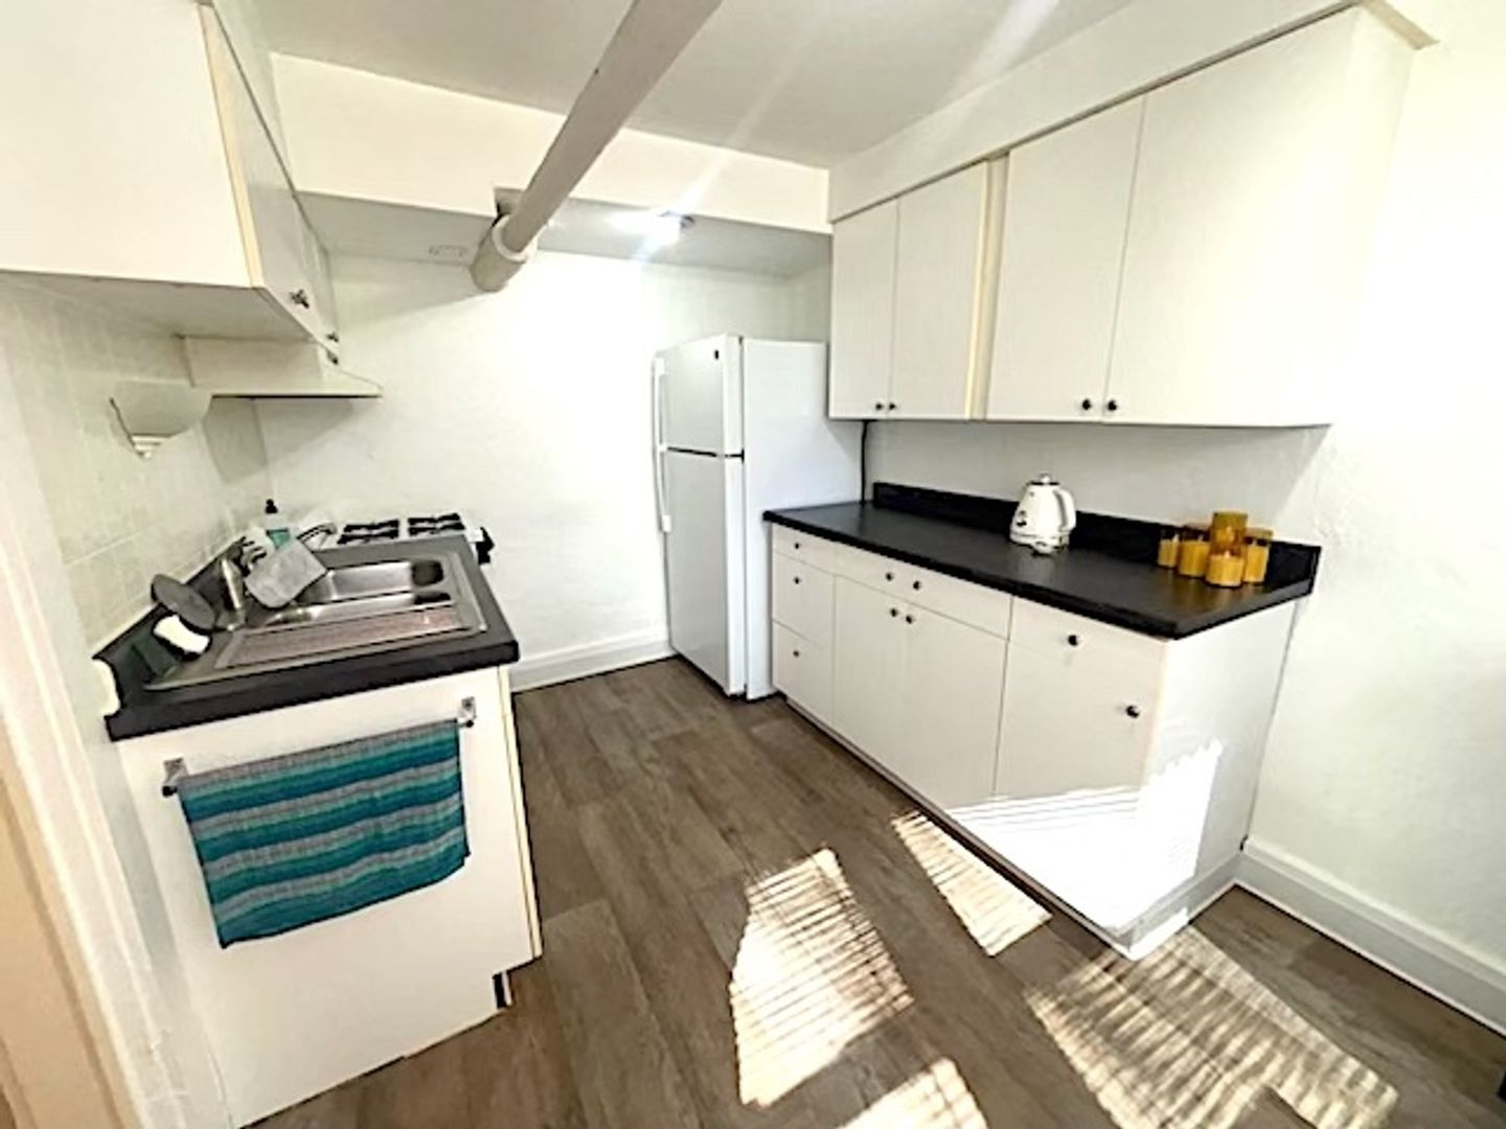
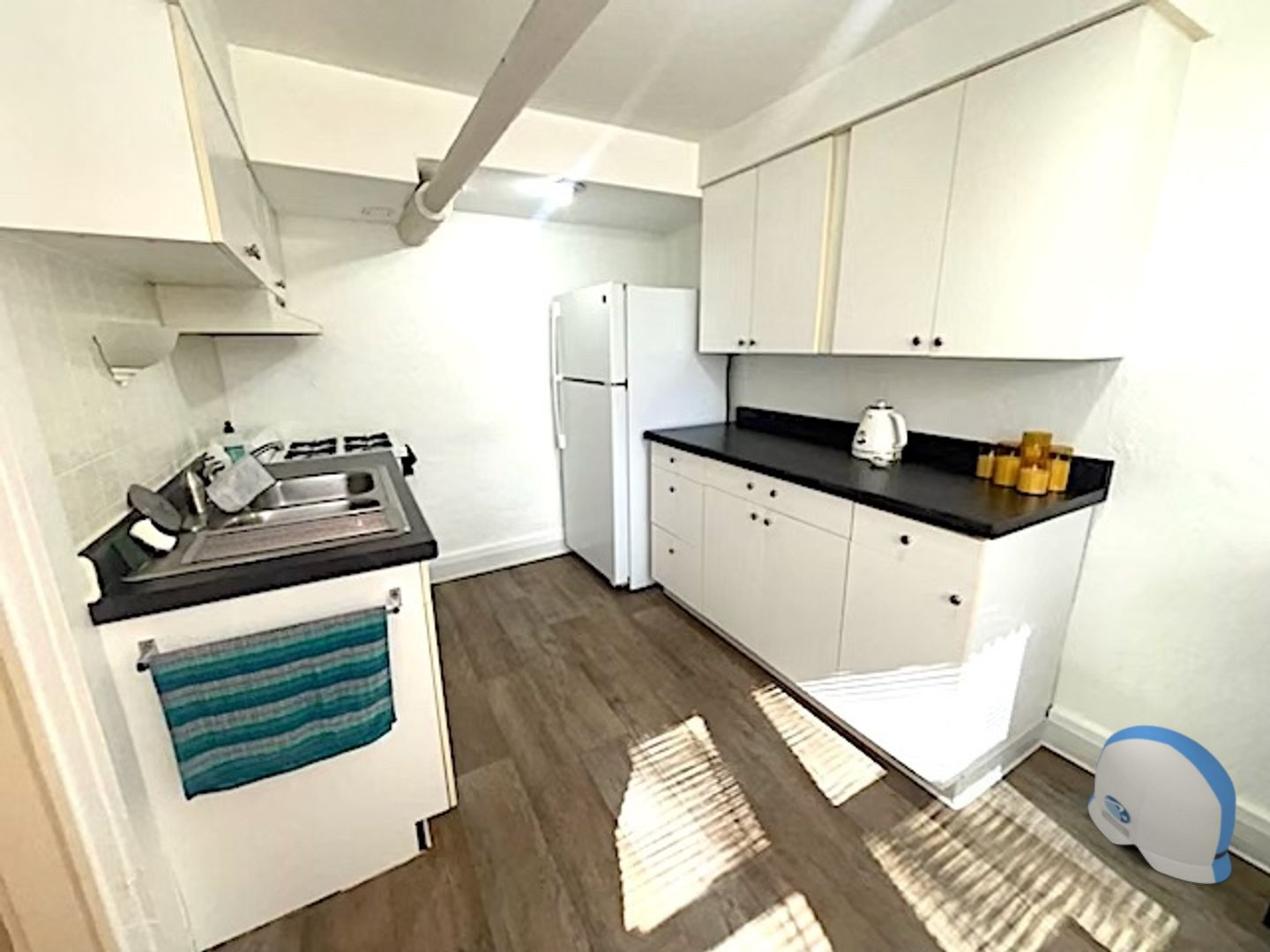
+ sun visor [1087,725,1237,884]
